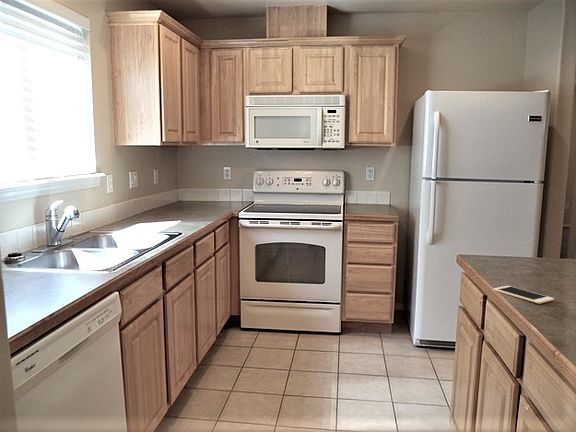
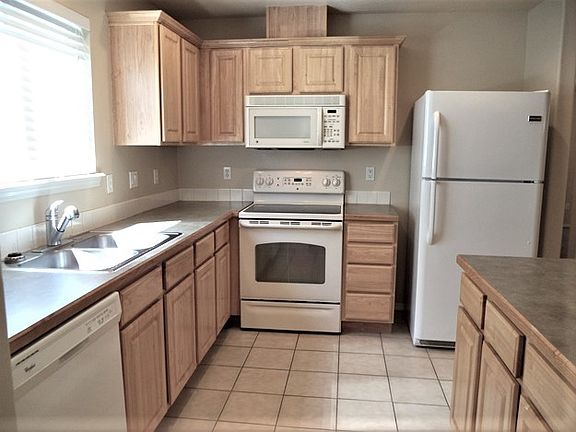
- cell phone [492,285,555,304]
